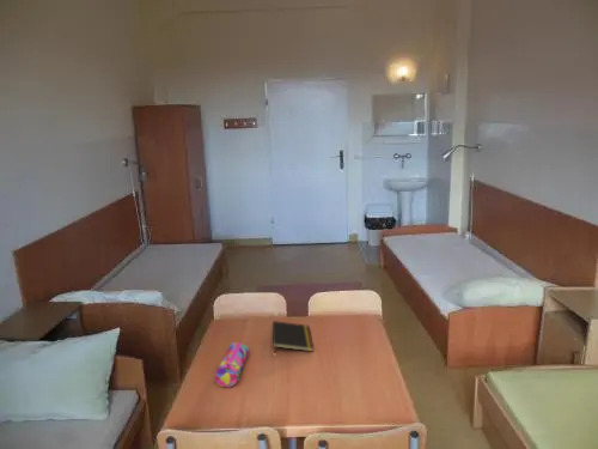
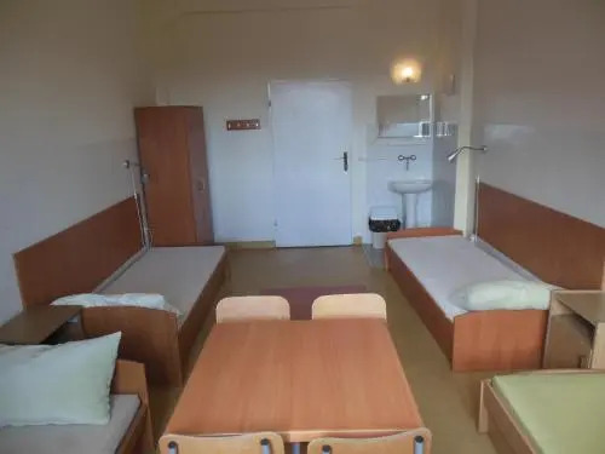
- notepad [271,320,315,352]
- pencil case [214,341,251,388]
